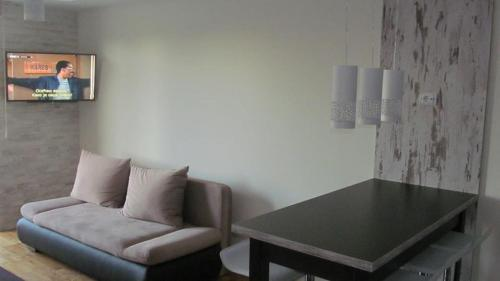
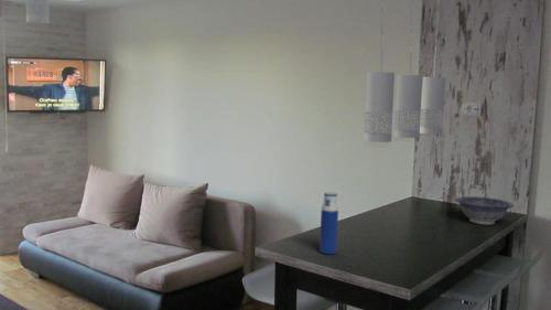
+ water bottle [318,191,339,255]
+ decorative bowl [454,195,515,226]
